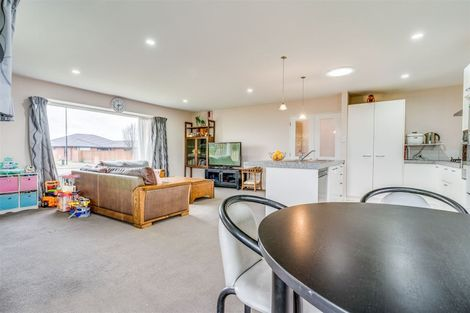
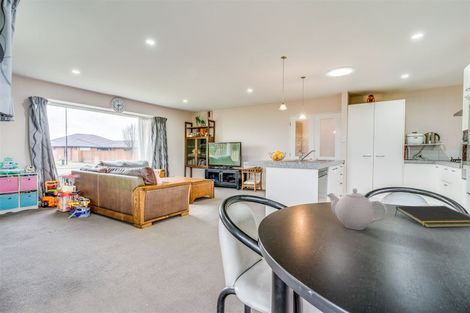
+ notepad [394,205,470,228]
+ teapot [326,187,389,231]
